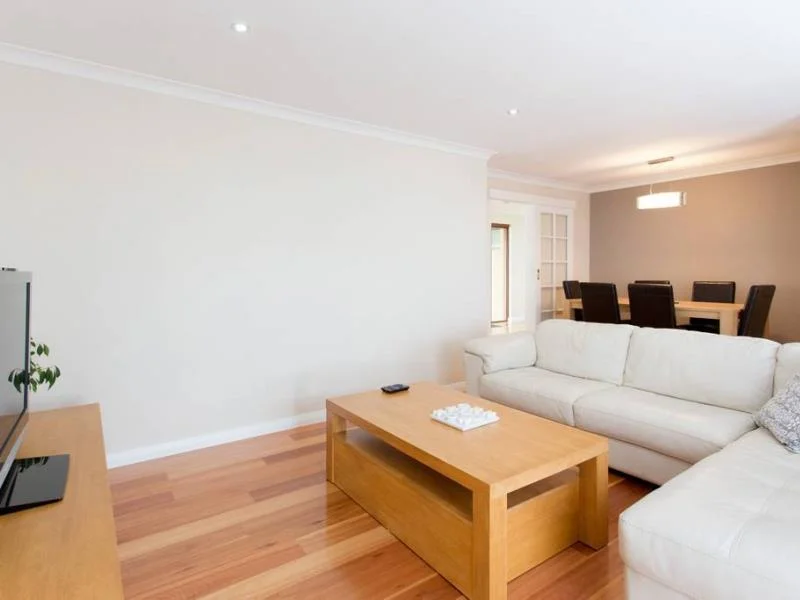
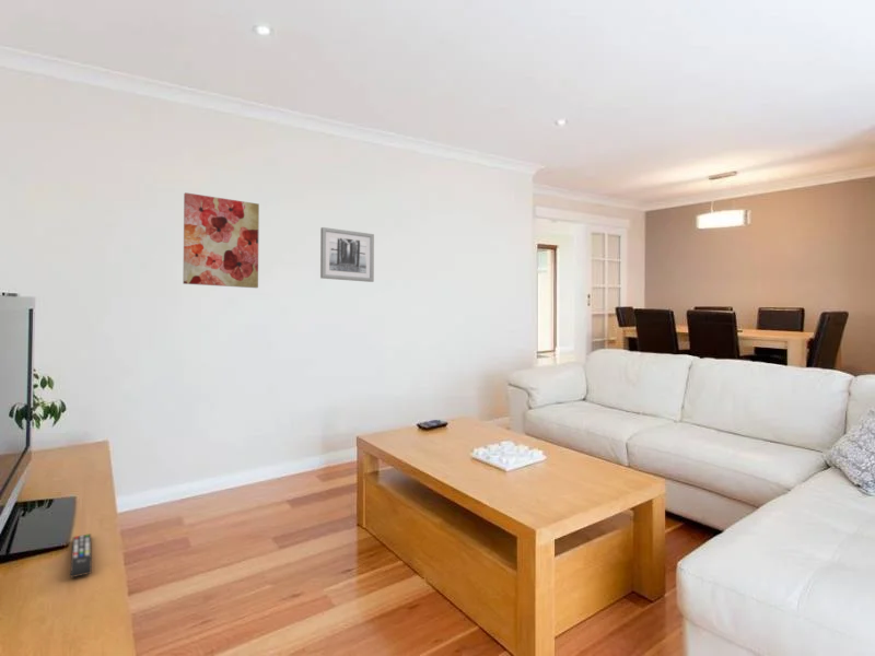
+ wall art [319,226,375,283]
+ remote control [69,532,93,579]
+ wall art [182,191,260,289]
